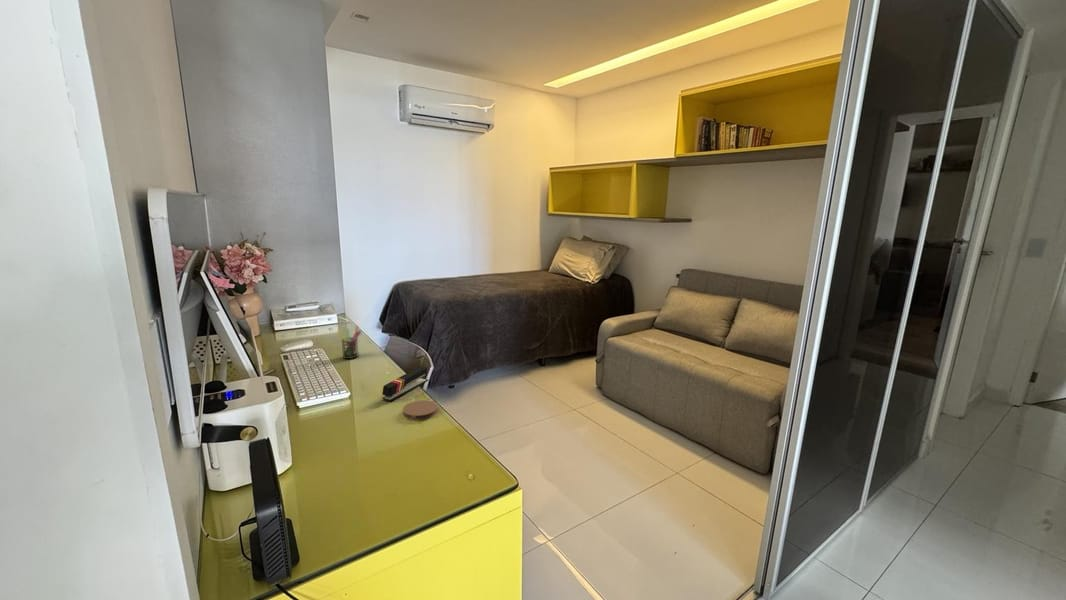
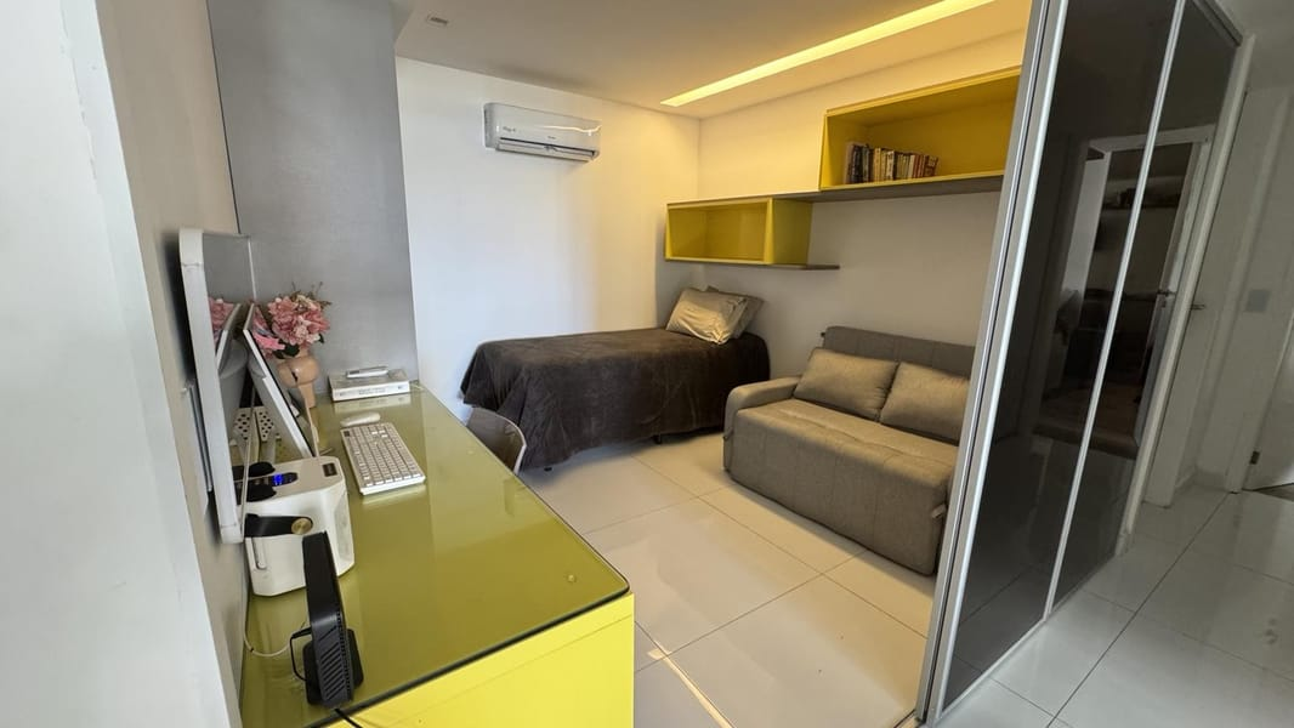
- coaster [402,399,439,421]
- pen holder [336,325,362,360]
- stapler [381,365,429,402]
